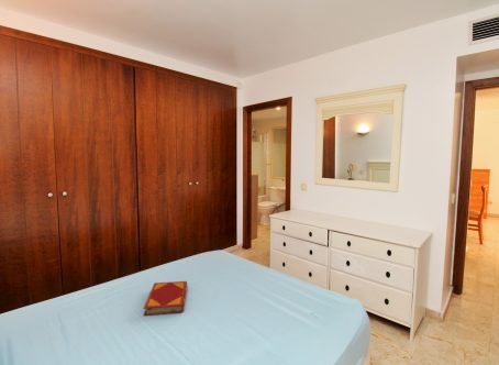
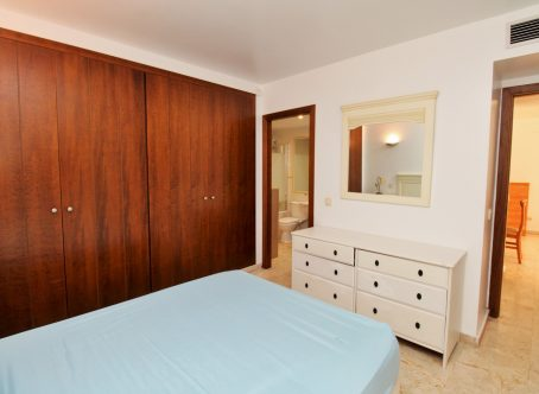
- hardback book [143,280,188,317]
